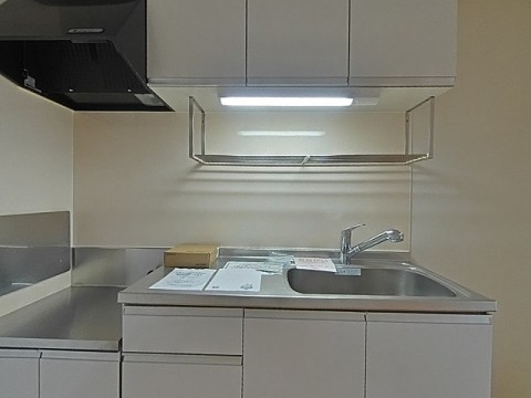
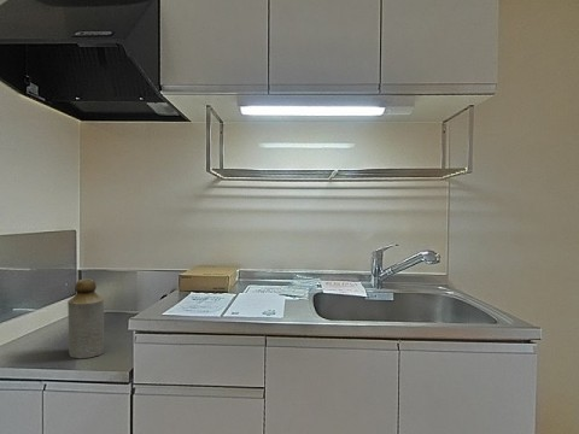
+ bottle [66,278,105,359]
